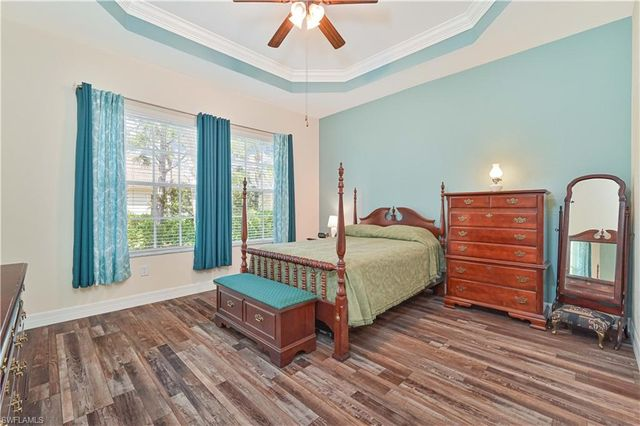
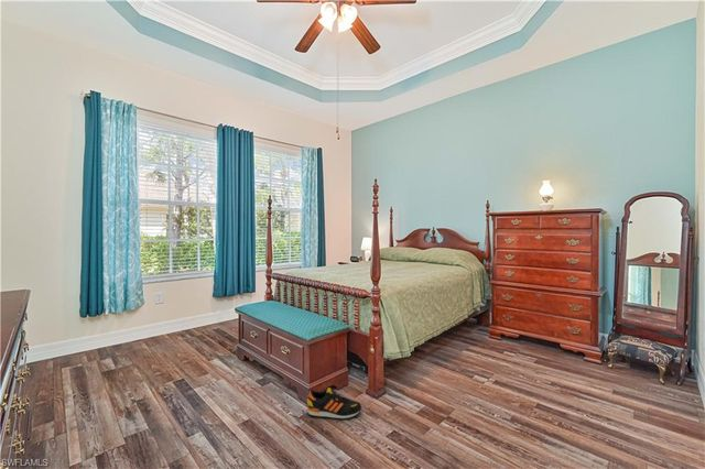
+ shoe [306,386,362,421]
